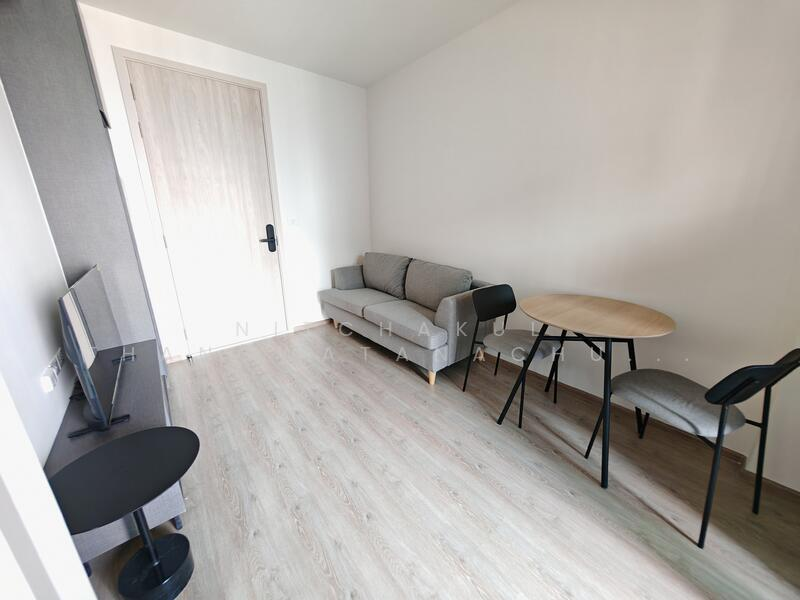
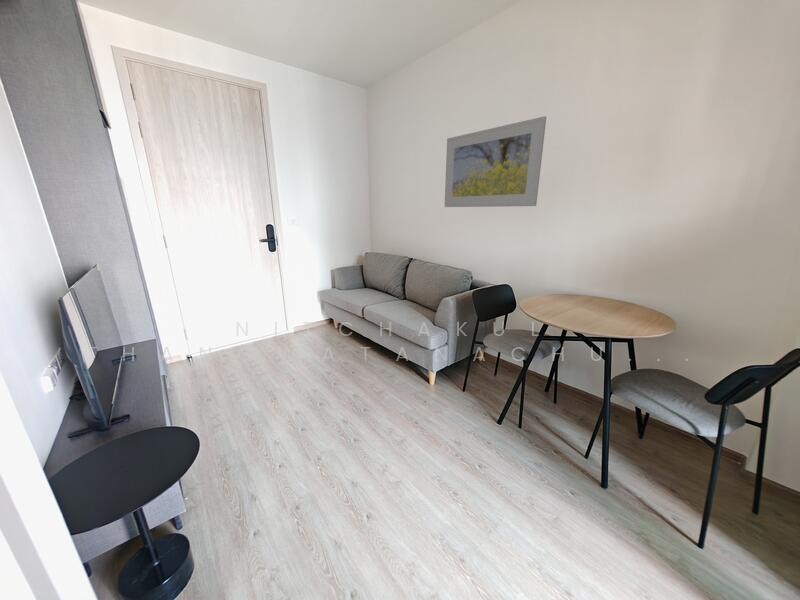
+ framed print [444,115,547,208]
